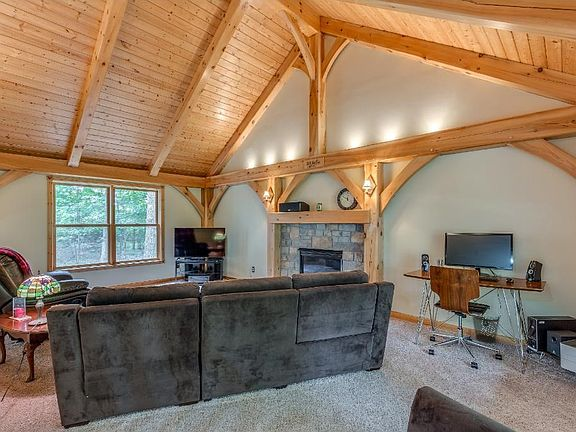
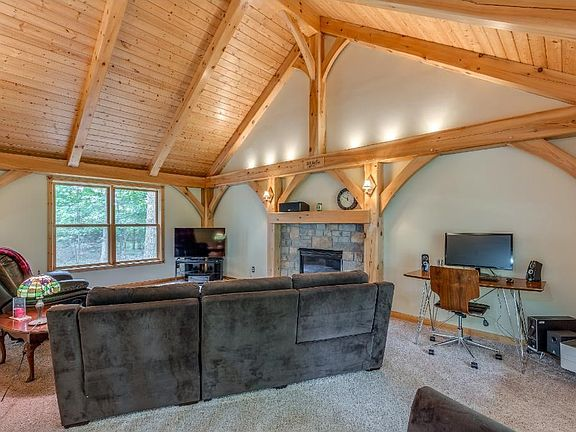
- wastebasket [472,315,501,344]
